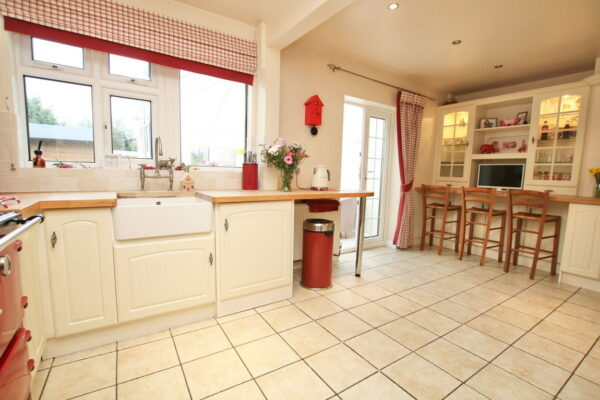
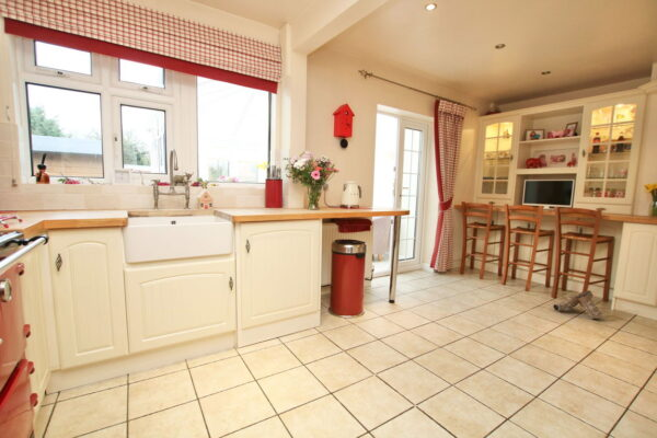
+ boots [552,289,603,320]
